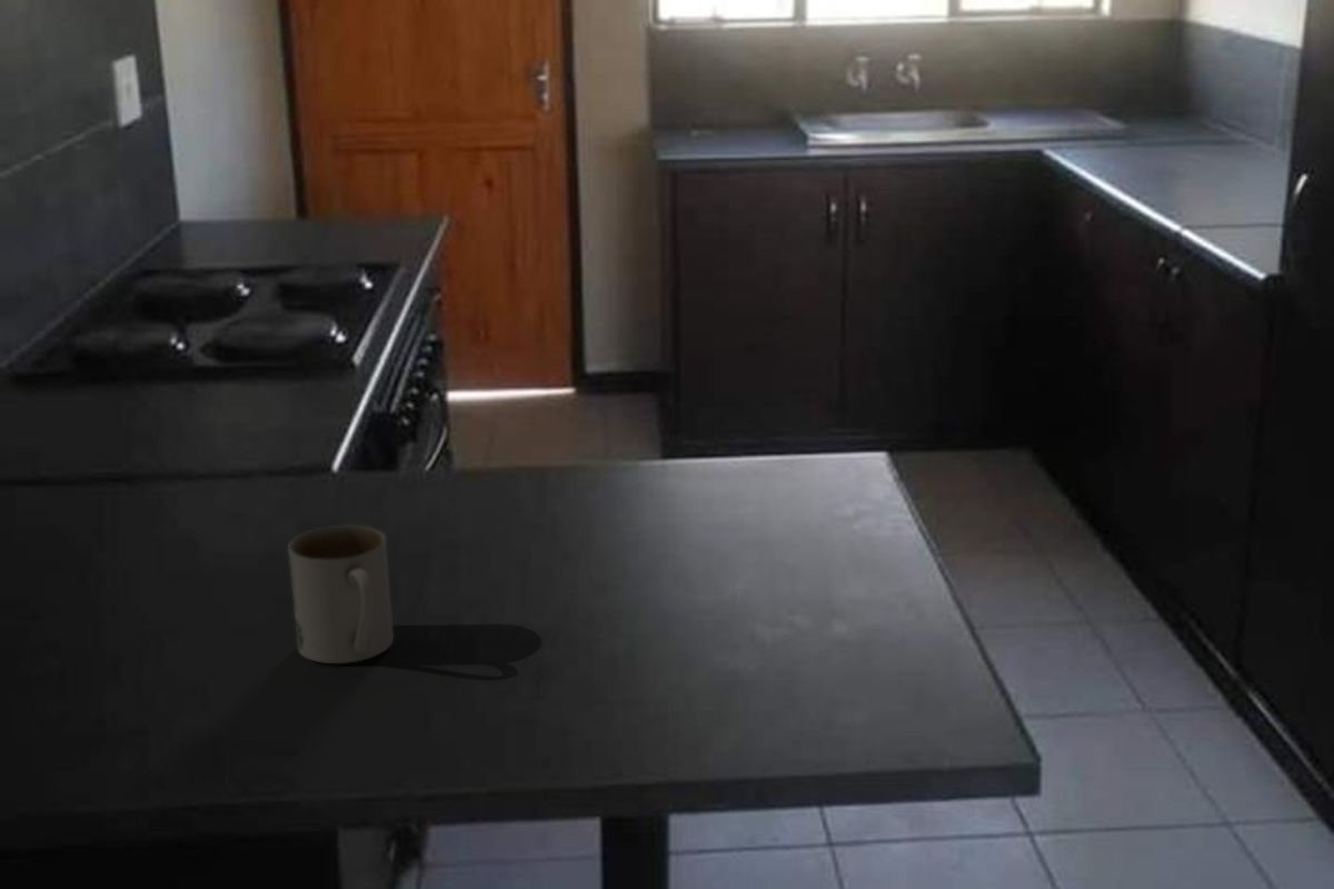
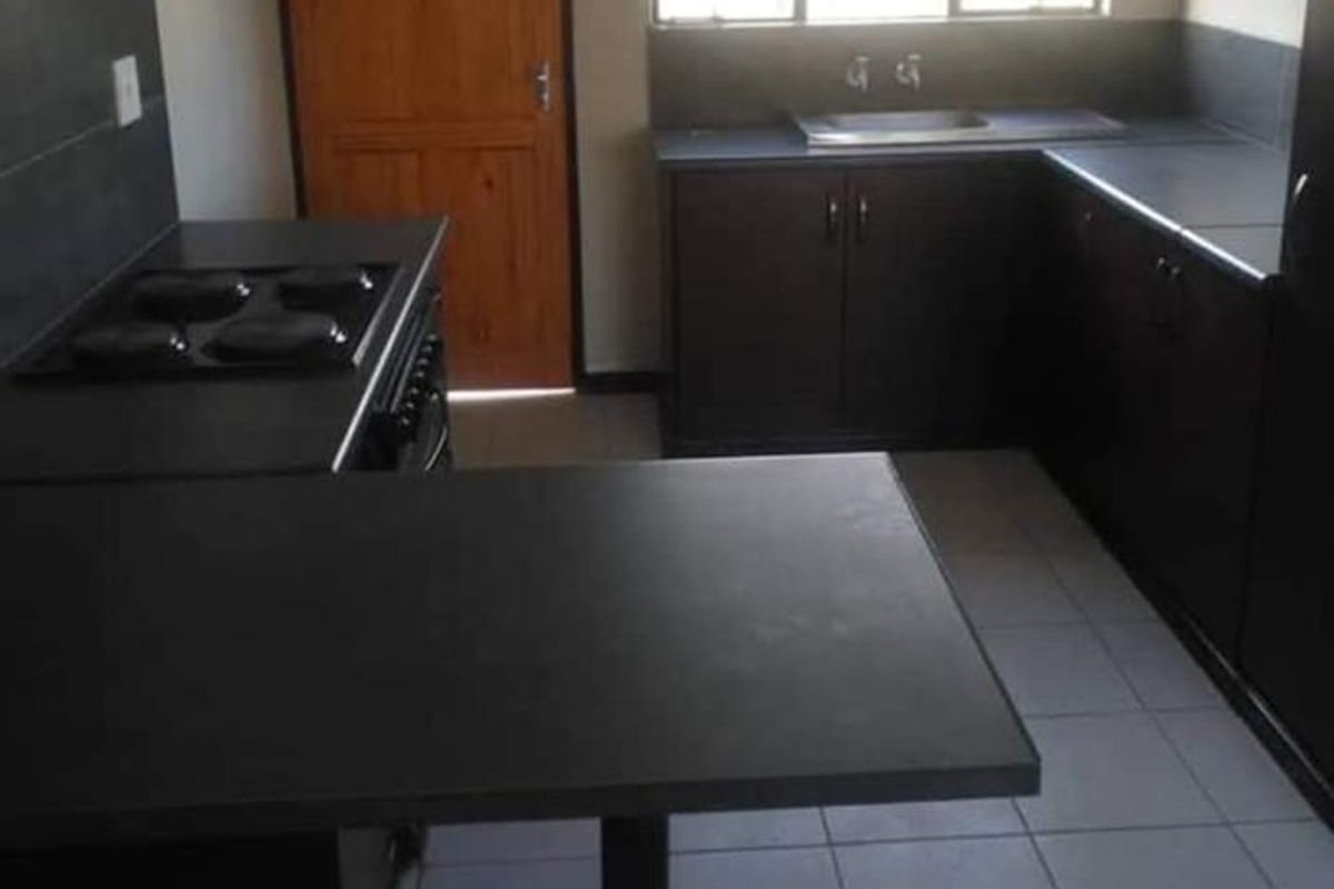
- mug [287,525,395,665]
